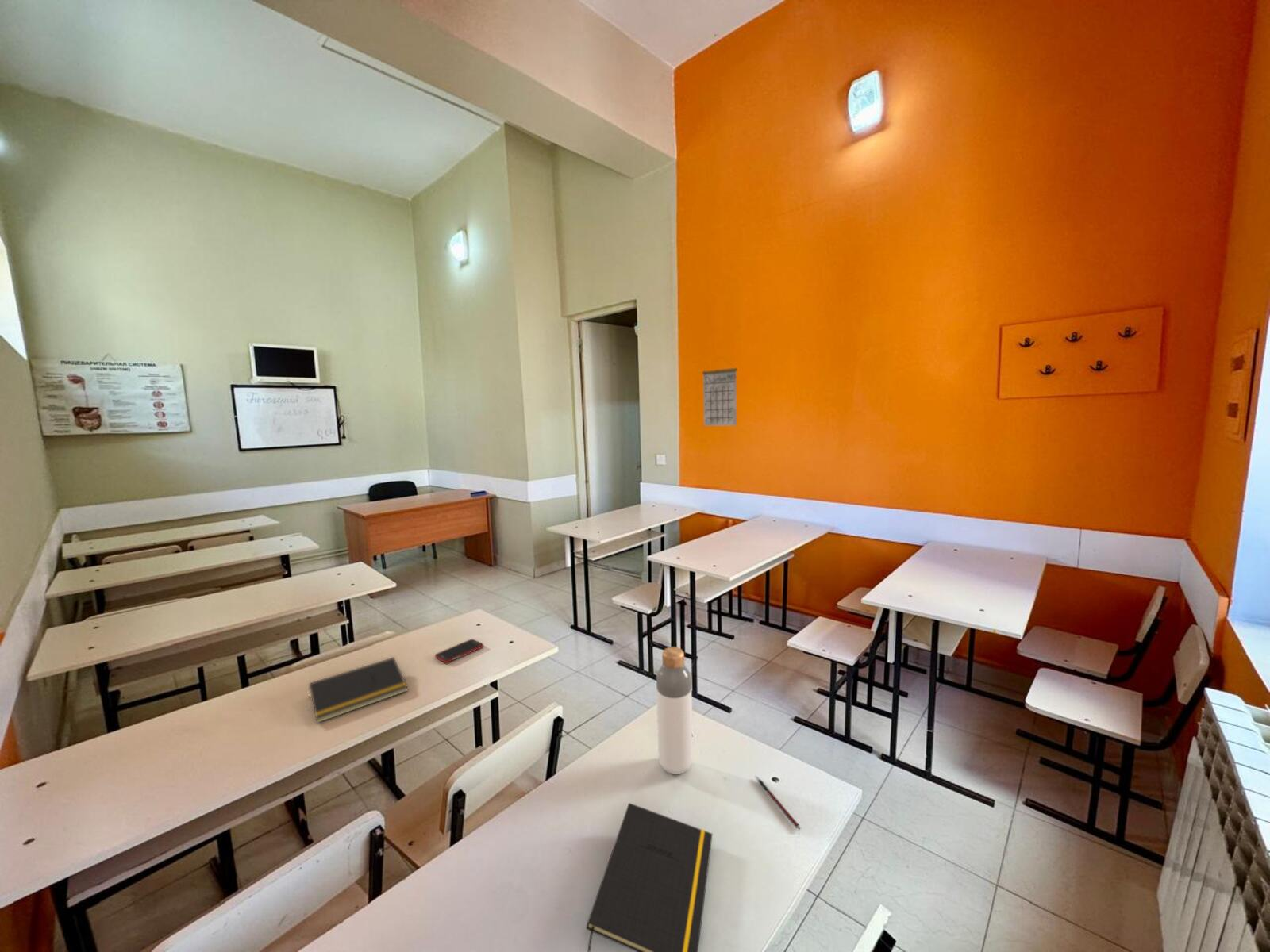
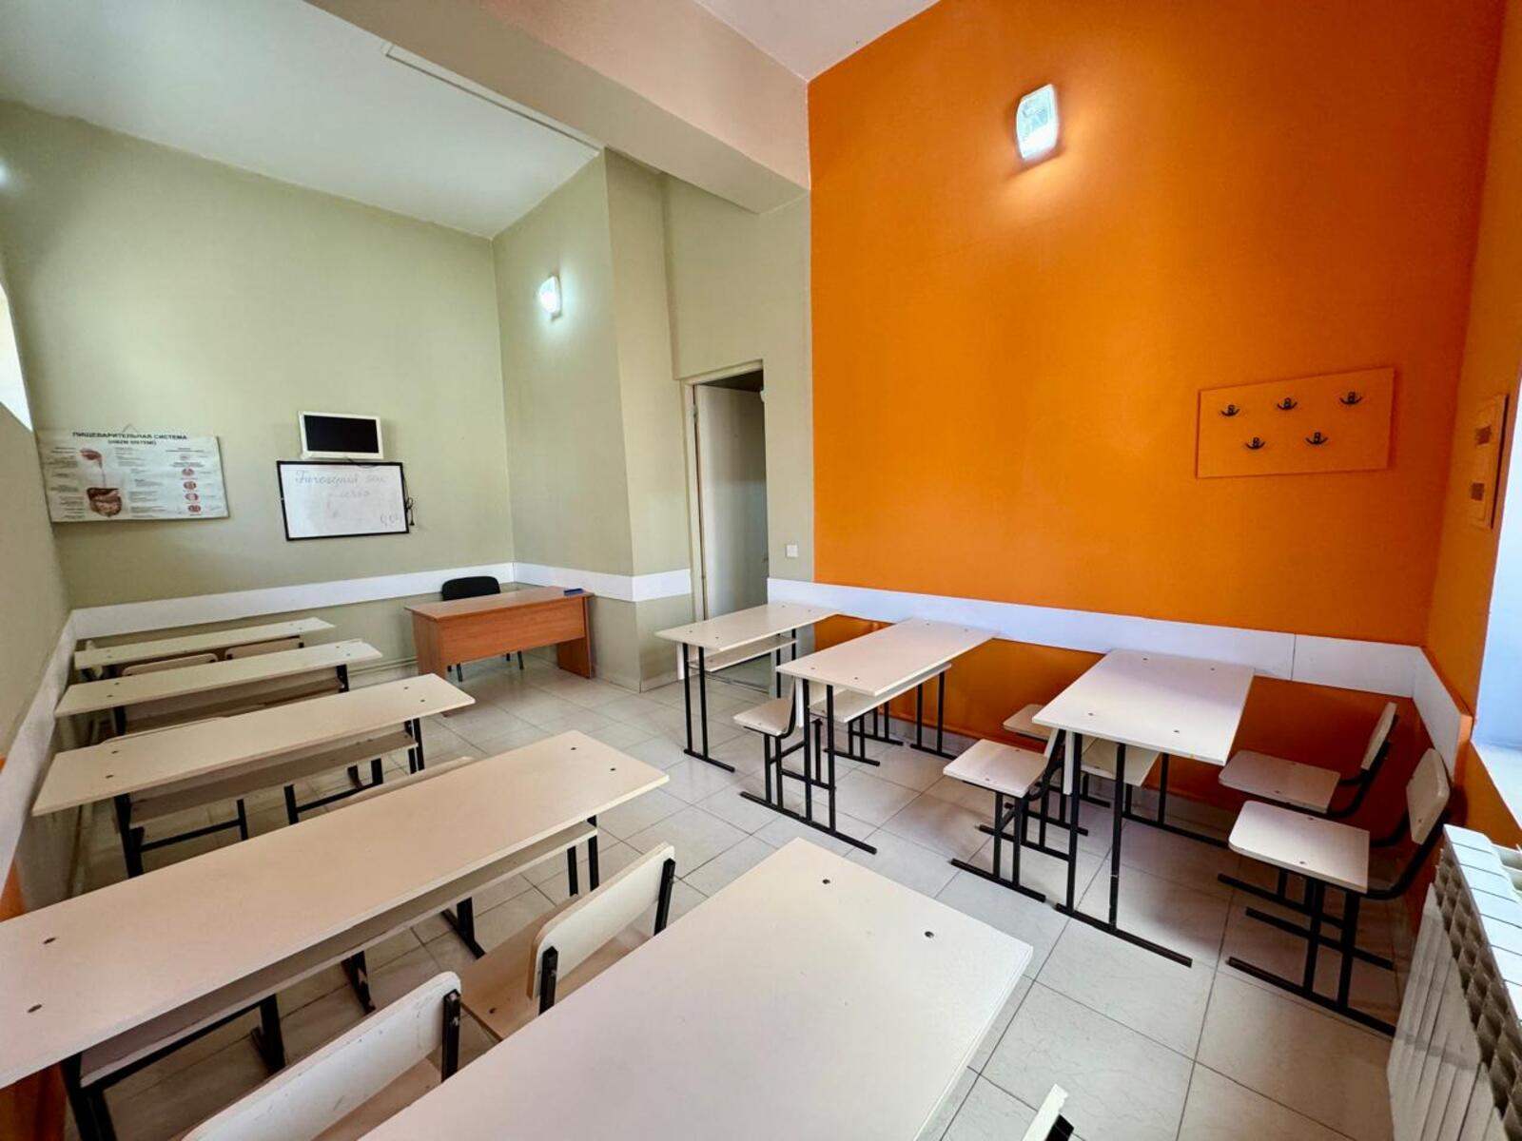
- bottle [656,646,694,775]
- cell phone [434,638,484,664]
- pen [755,775,801,831]
- notepad [307,656,409,724]
- notepad [586,802,714,952]
- calendar [702,355,738,427]
